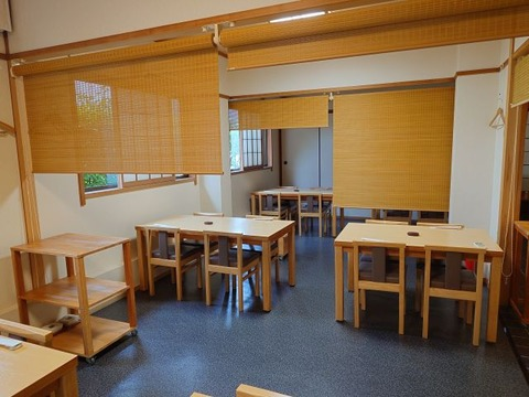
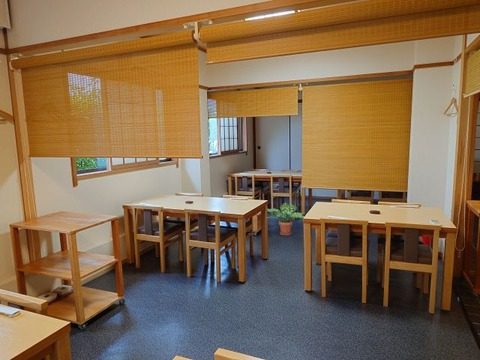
+ potted plant [266,201,305,237]
